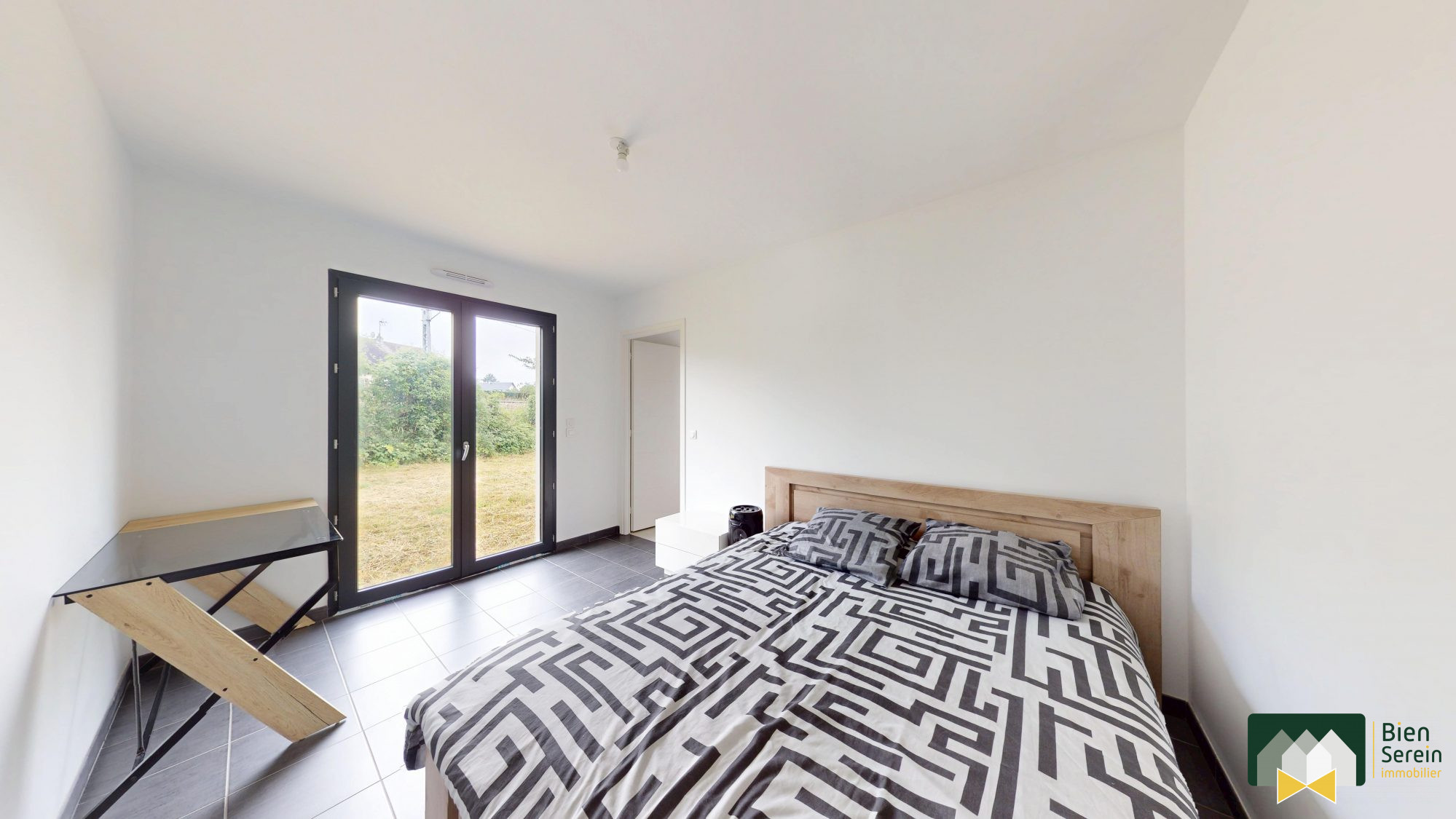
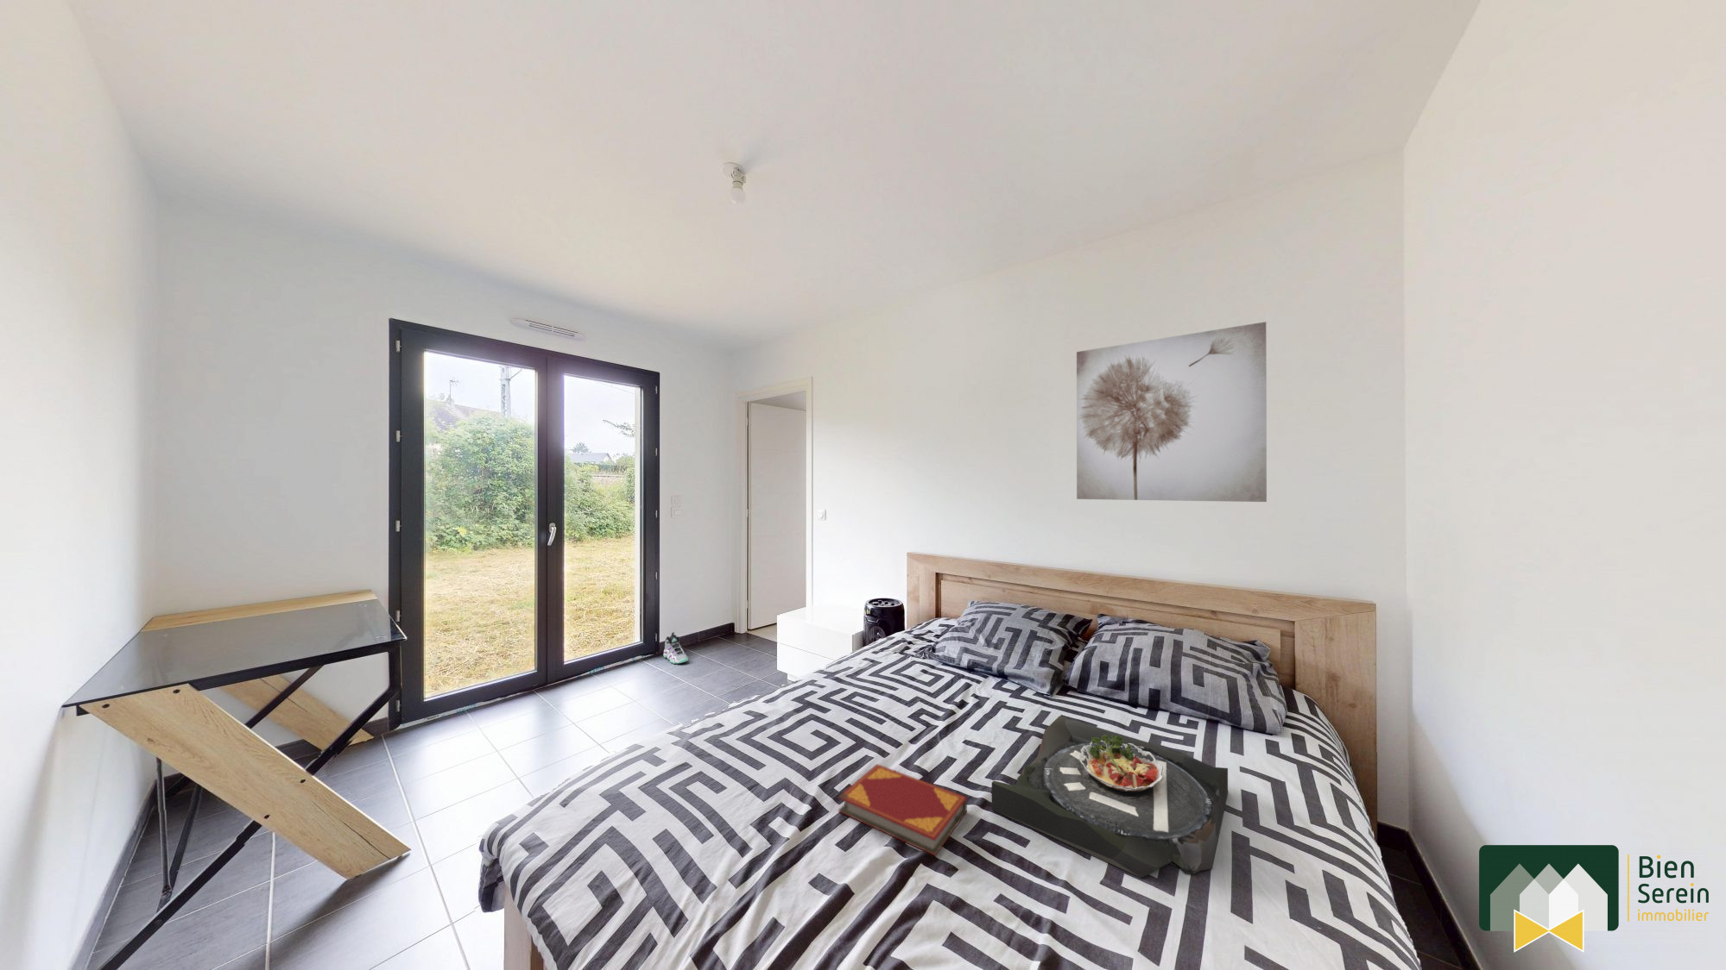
+ sneaker [663,631,689,664]
+ hardback book [838,763,967,856]
+ wall art [1076,321,1267,502]
+ serving tray [991,715,1228,879]
